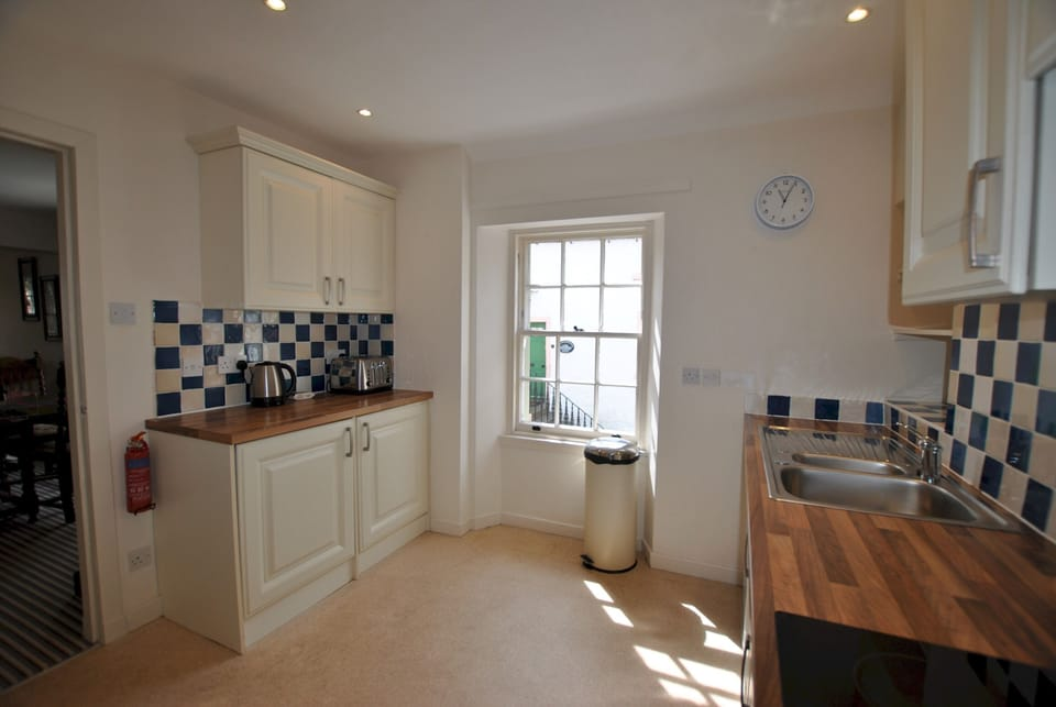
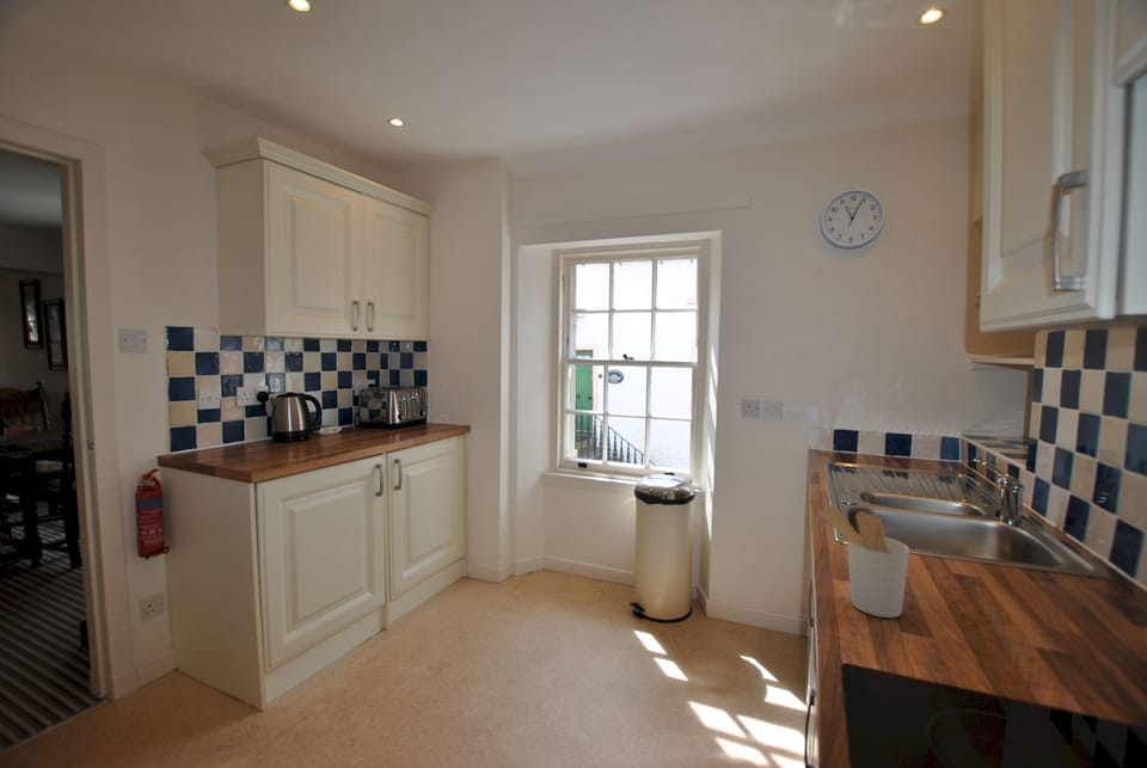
+ utensil holder [817,504,910,619]
